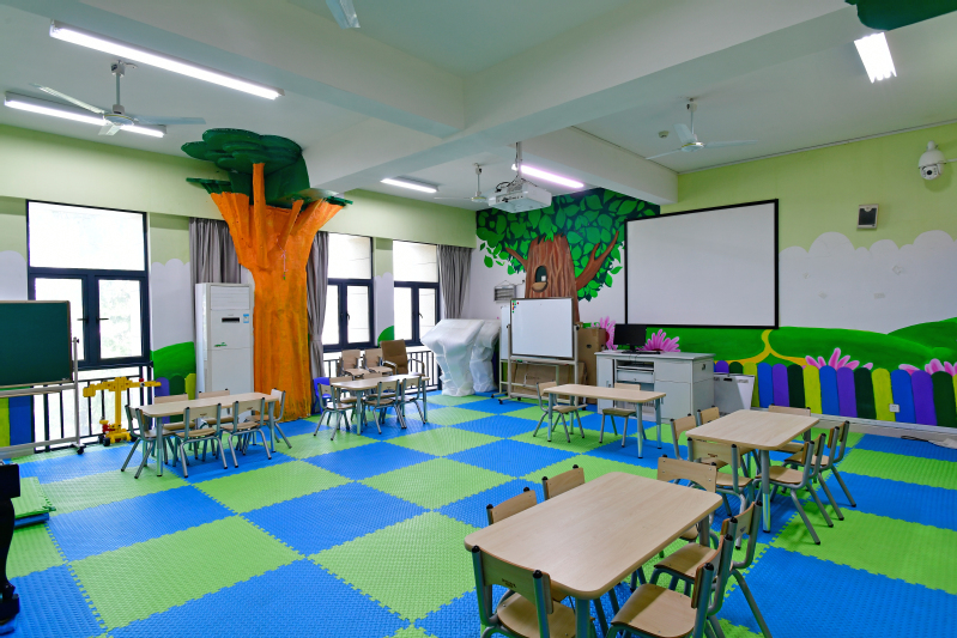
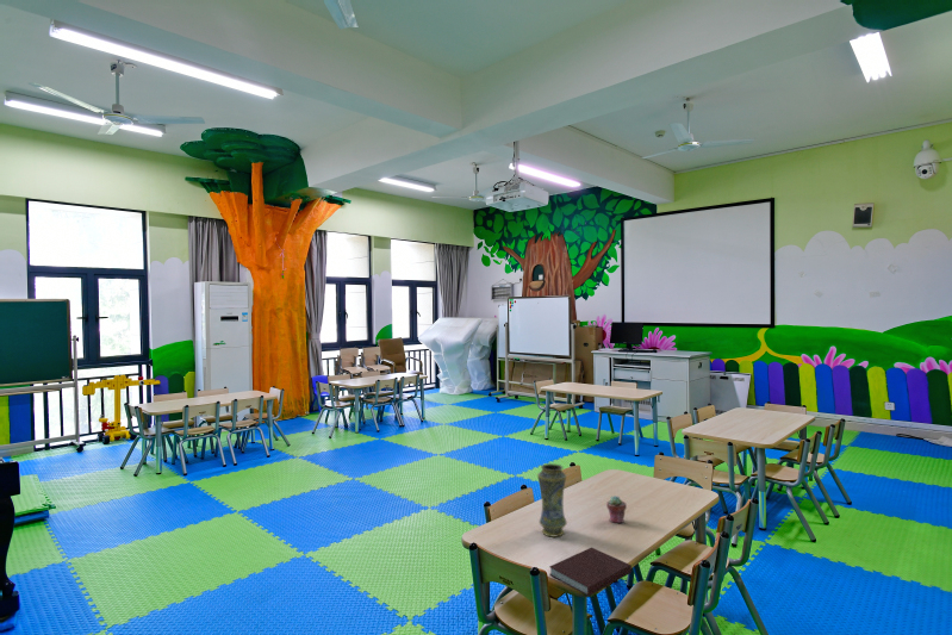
+ potted succulent [605,494,628,524]
+ vase [536,462,568,537]
+ notebook [548,546,633,597]
